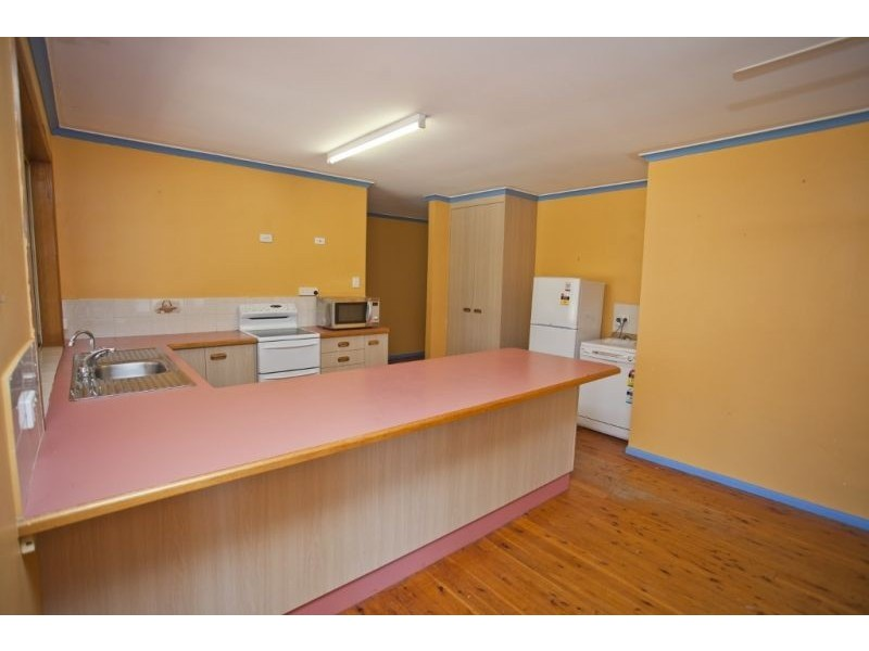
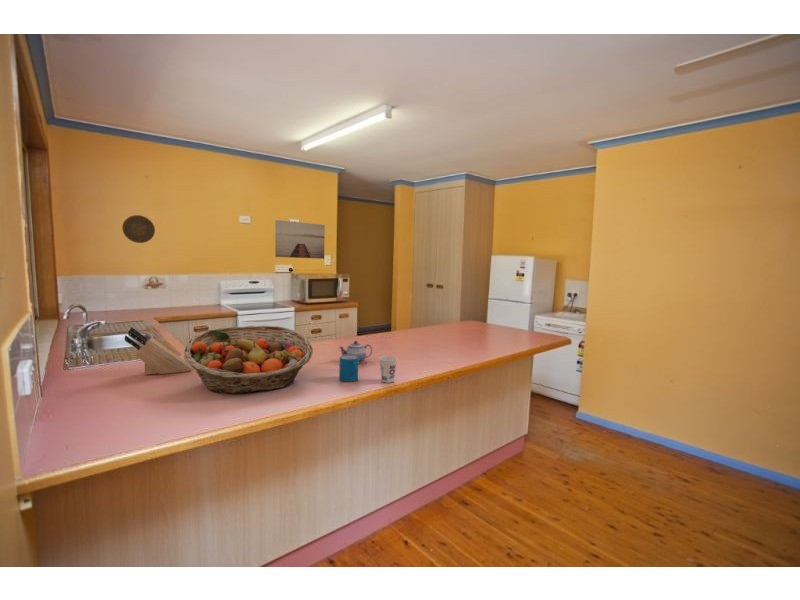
+ decorative plate [121,214,156,244]
+ knife block [124,326,193,376]
+ cup [378,355,398,384]
+ teapot [338,340,373,364]
+ wall art [274,219,326,260]
+ mug [338,355,359,383]
+ fruit basket [183,325,314,394]
